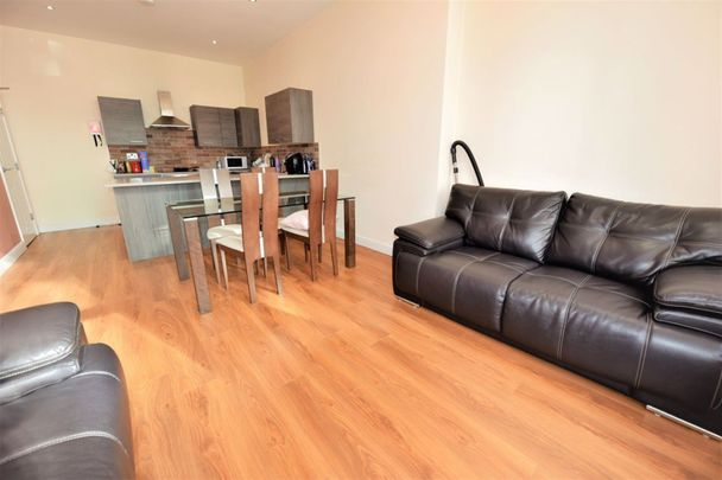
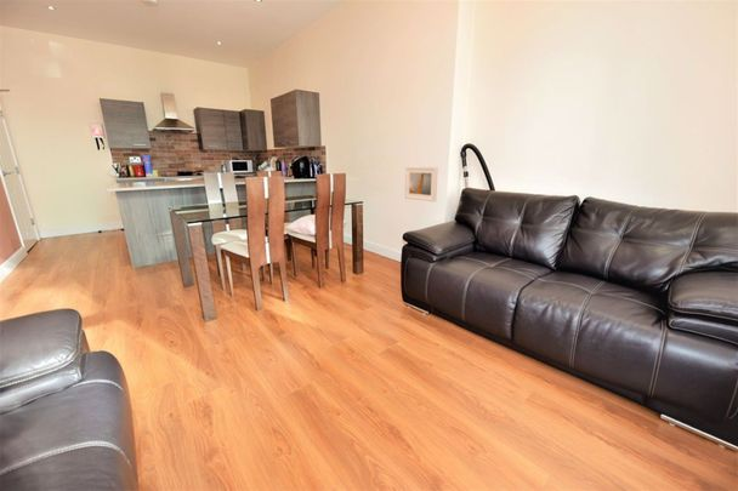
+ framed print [404,165,439,202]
